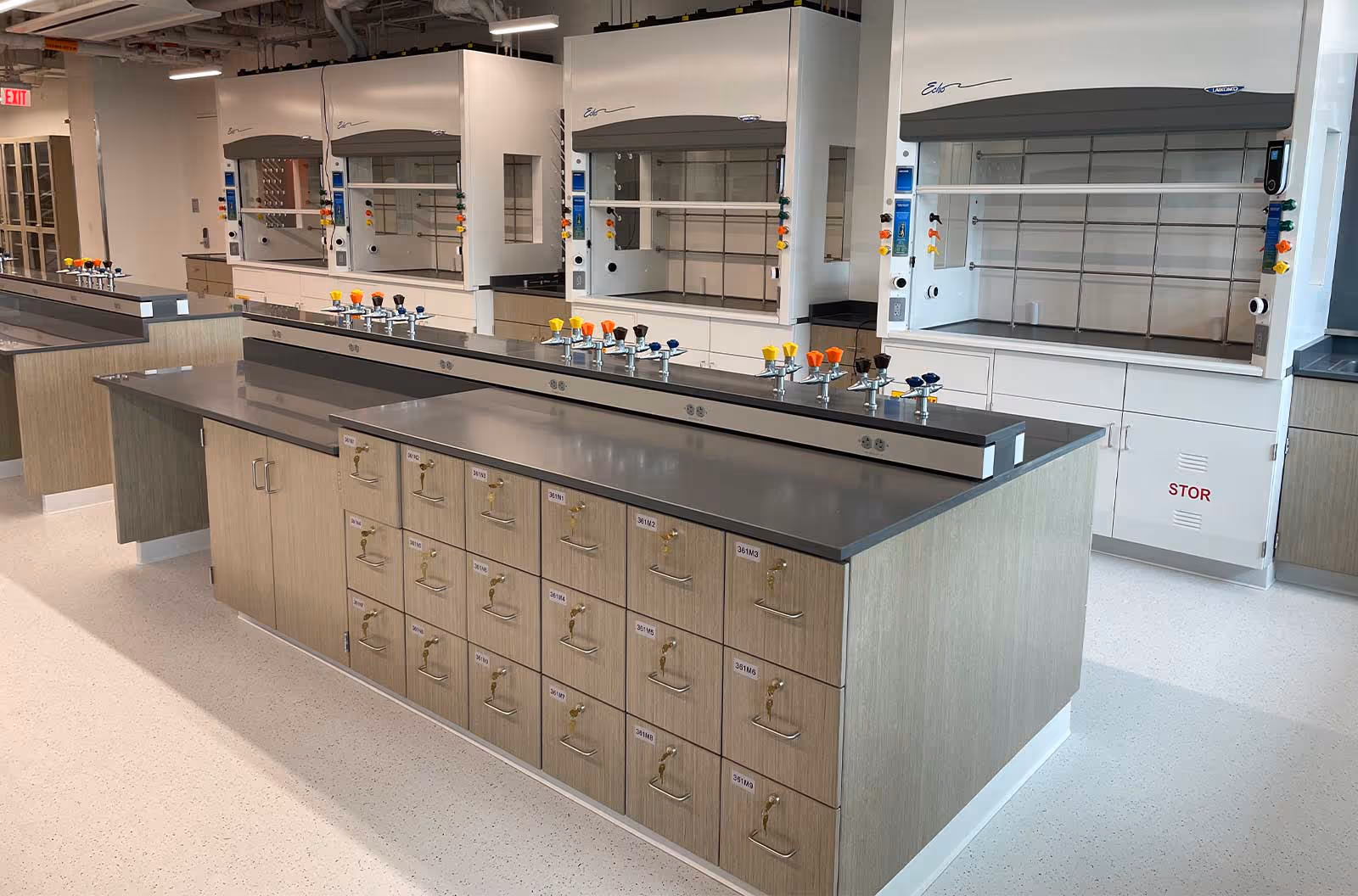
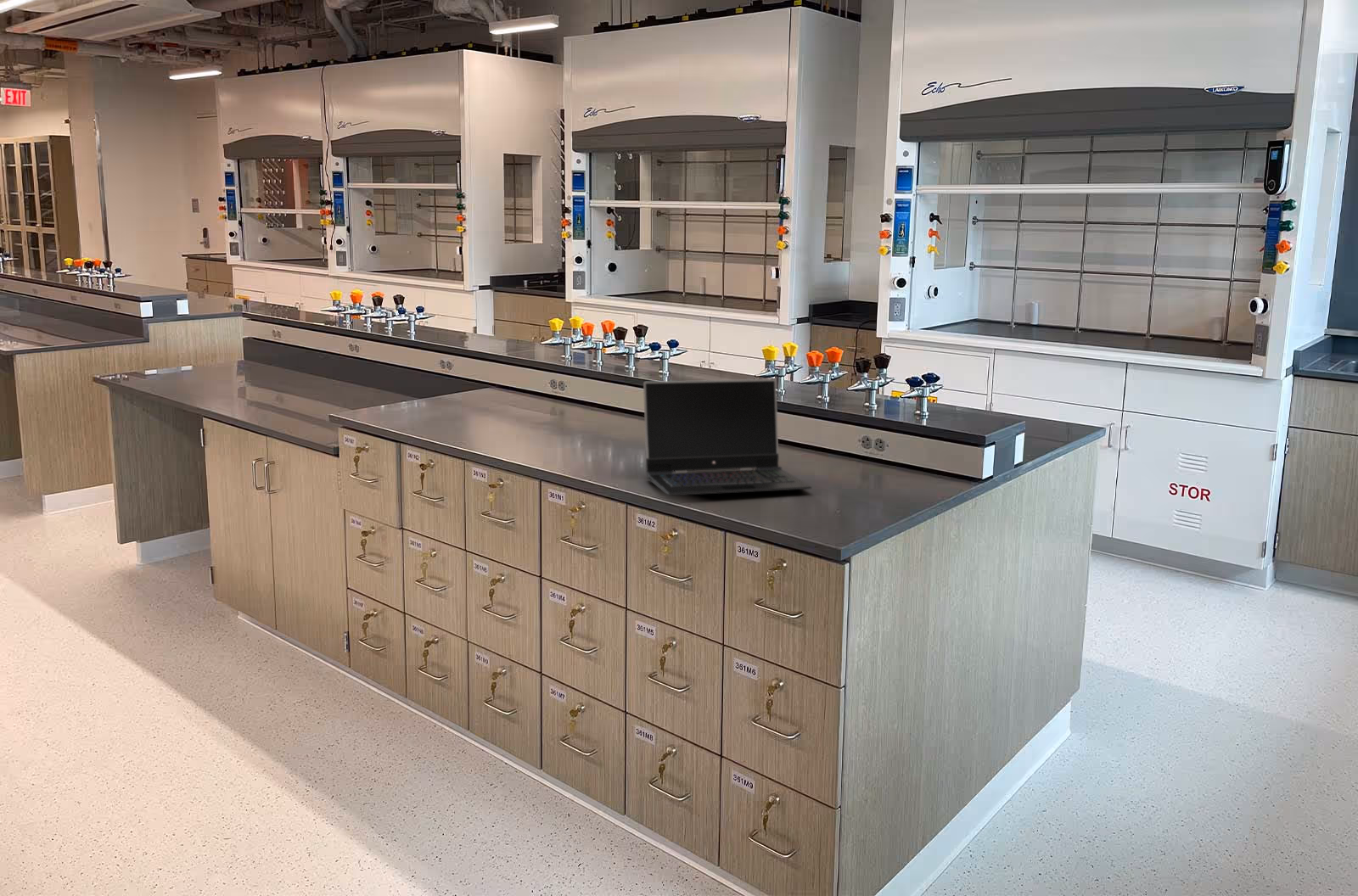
+ laptop computer [643,378,813,496]
